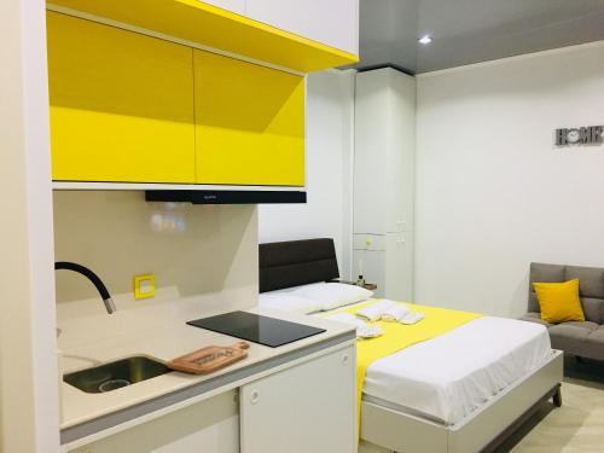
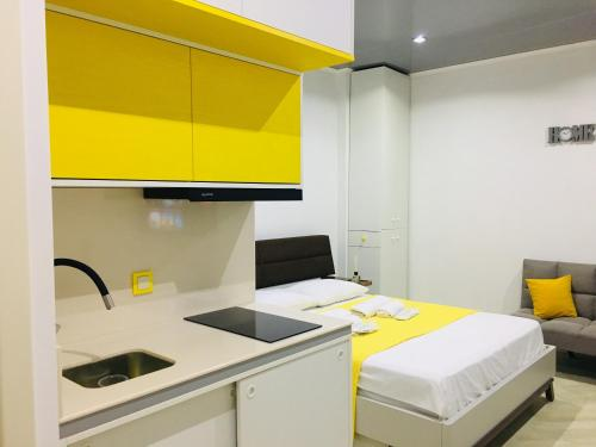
- cutting board [167,339,251,376]
